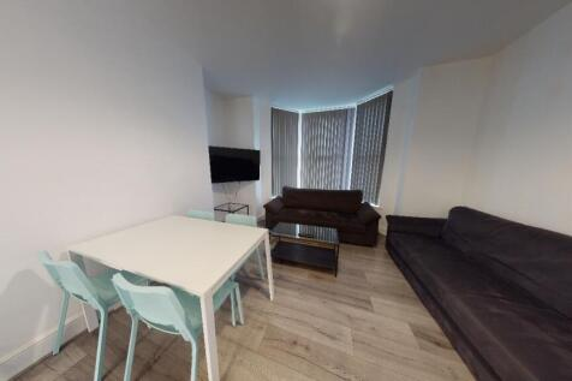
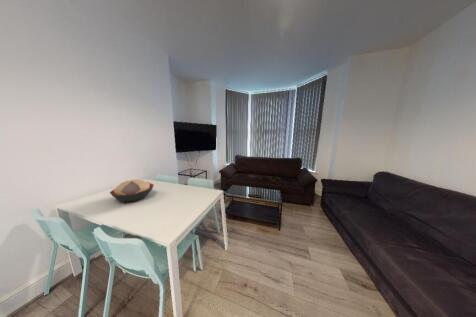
+ decorative bowl [109,179,155,204]
